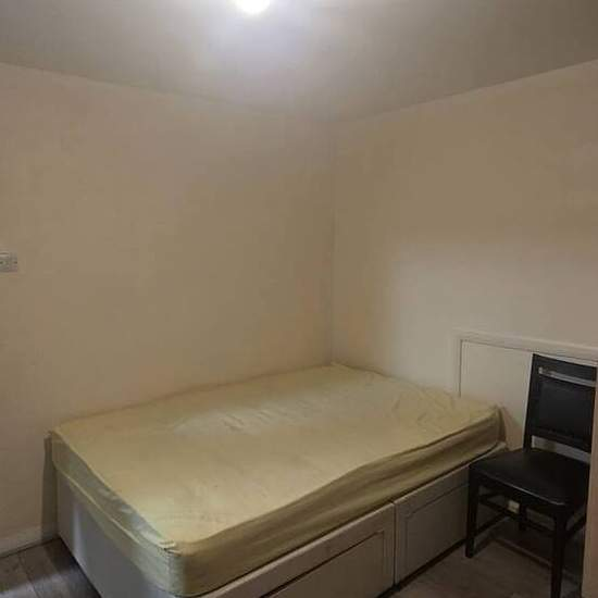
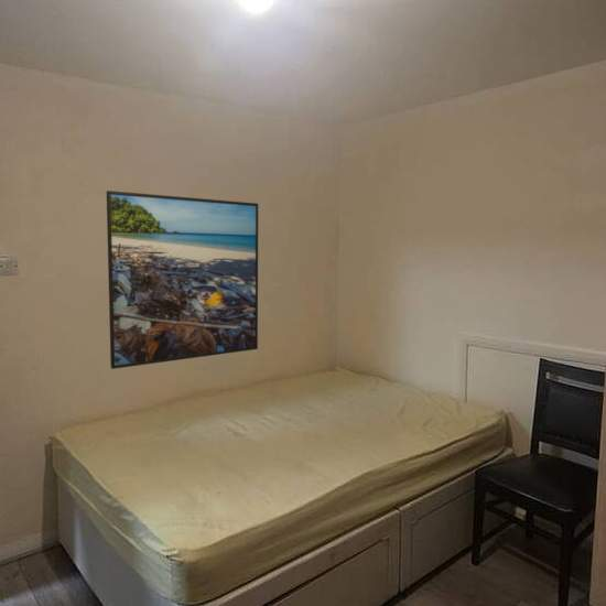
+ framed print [106,190,259,370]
